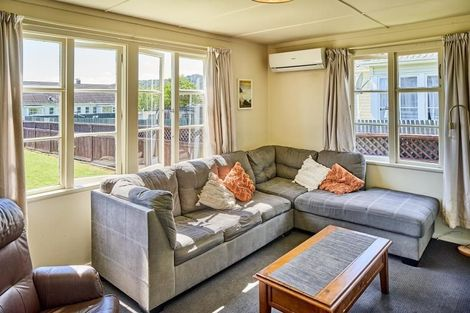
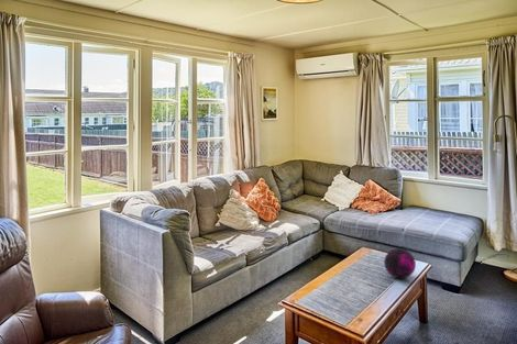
+ decorative orb [383,247,417,279]
